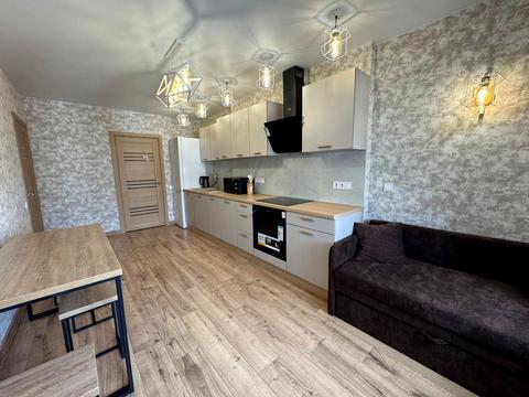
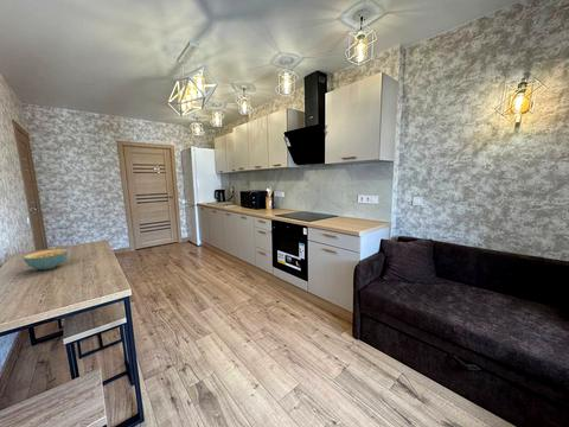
+ cereal bowl [23,248,69,270]
